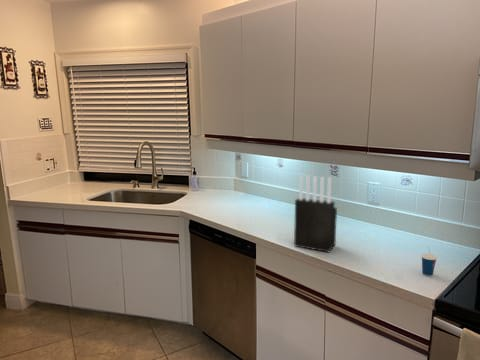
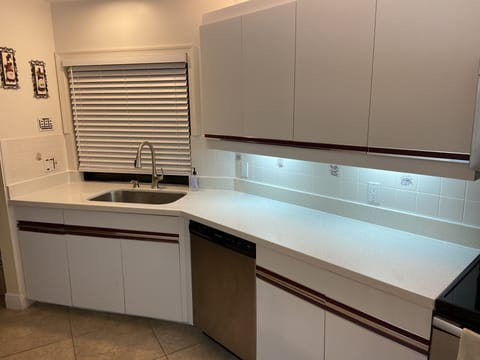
- cup [420,247,438,277]
- knife block [293,174,338,253]
